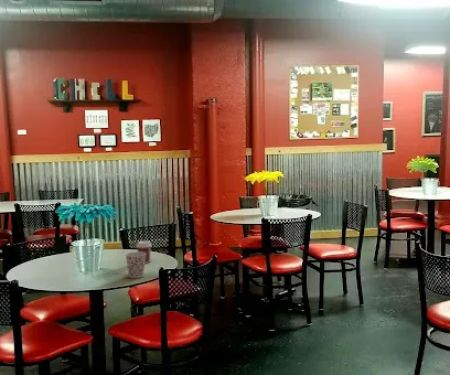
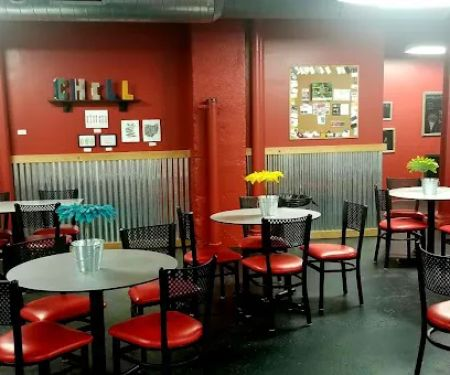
- cup [124,251,146,279]
- coffee cup [135,240,153,265]
